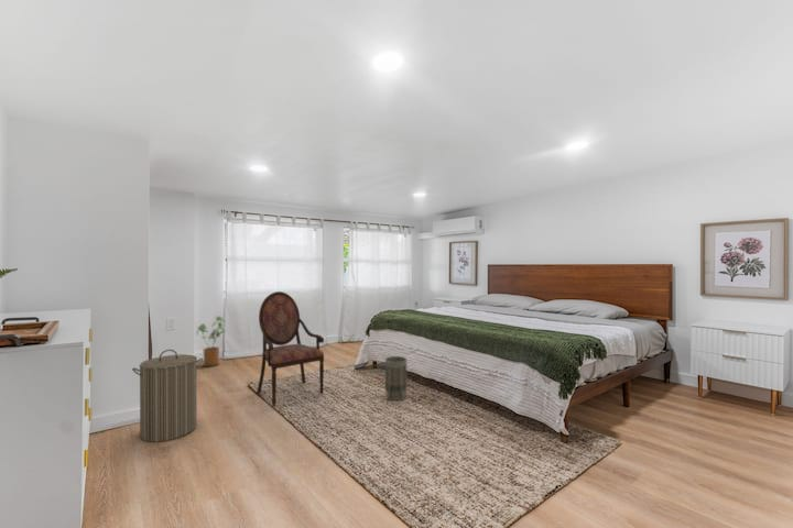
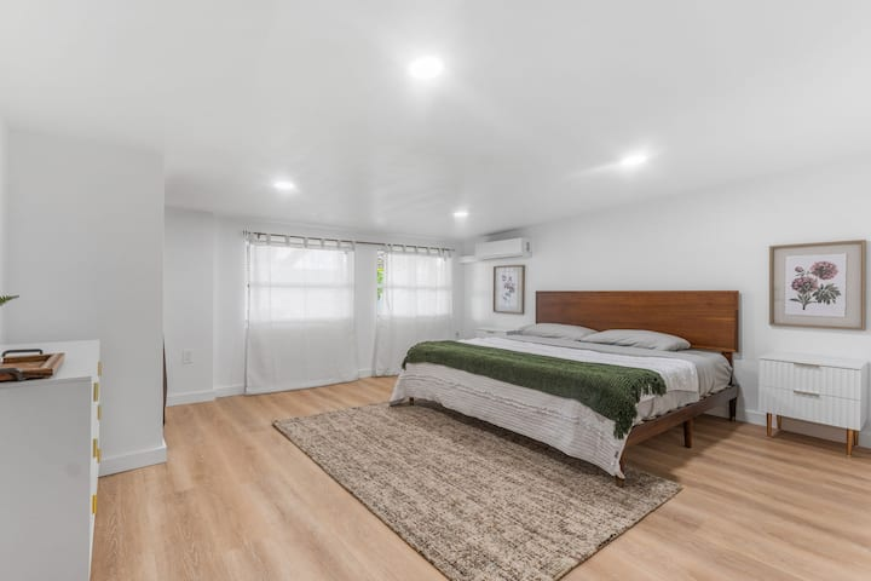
- house plant [195,316,228,367]
- laundry hamper [131,349,204,443]
- armchair [256,290,325,407]
- basket [384,355,408,402]
